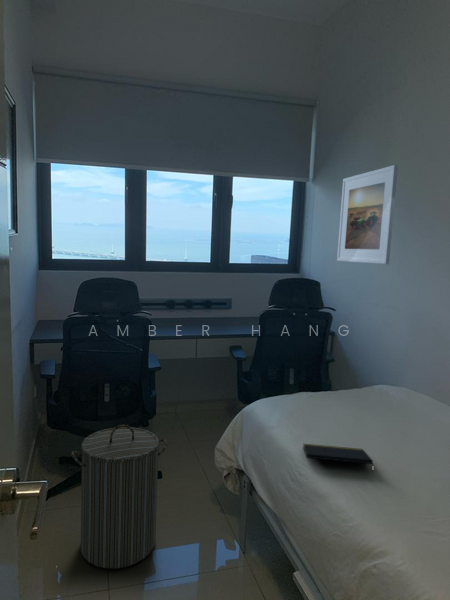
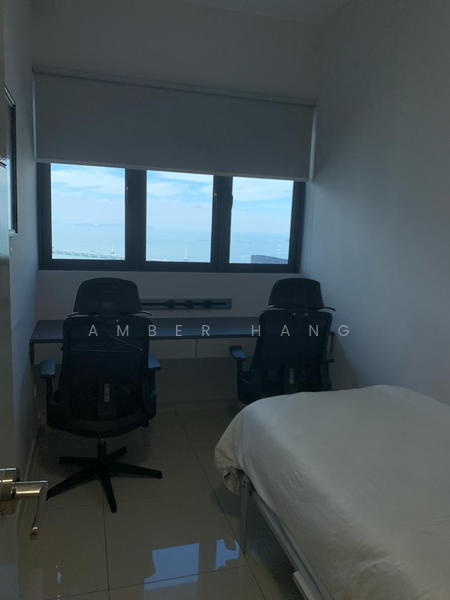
- notepad [302,443,375,474]
- laundry hamper [71,424,168,570]
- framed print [336,164,399,265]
